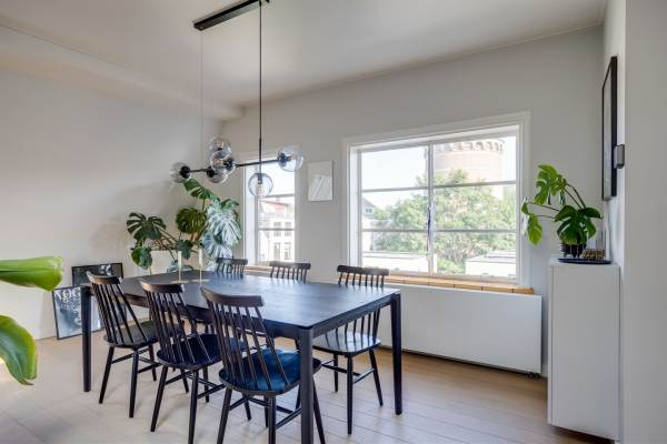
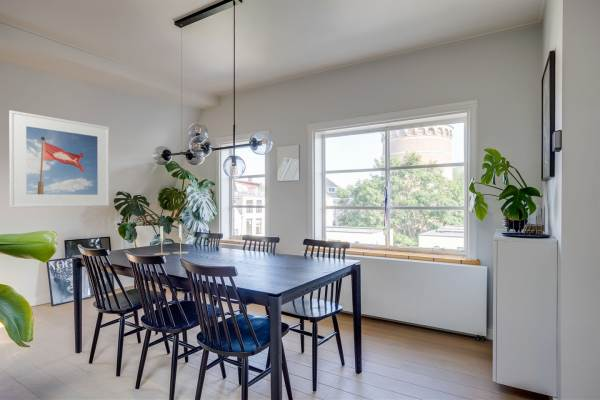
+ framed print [8,109,110,209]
